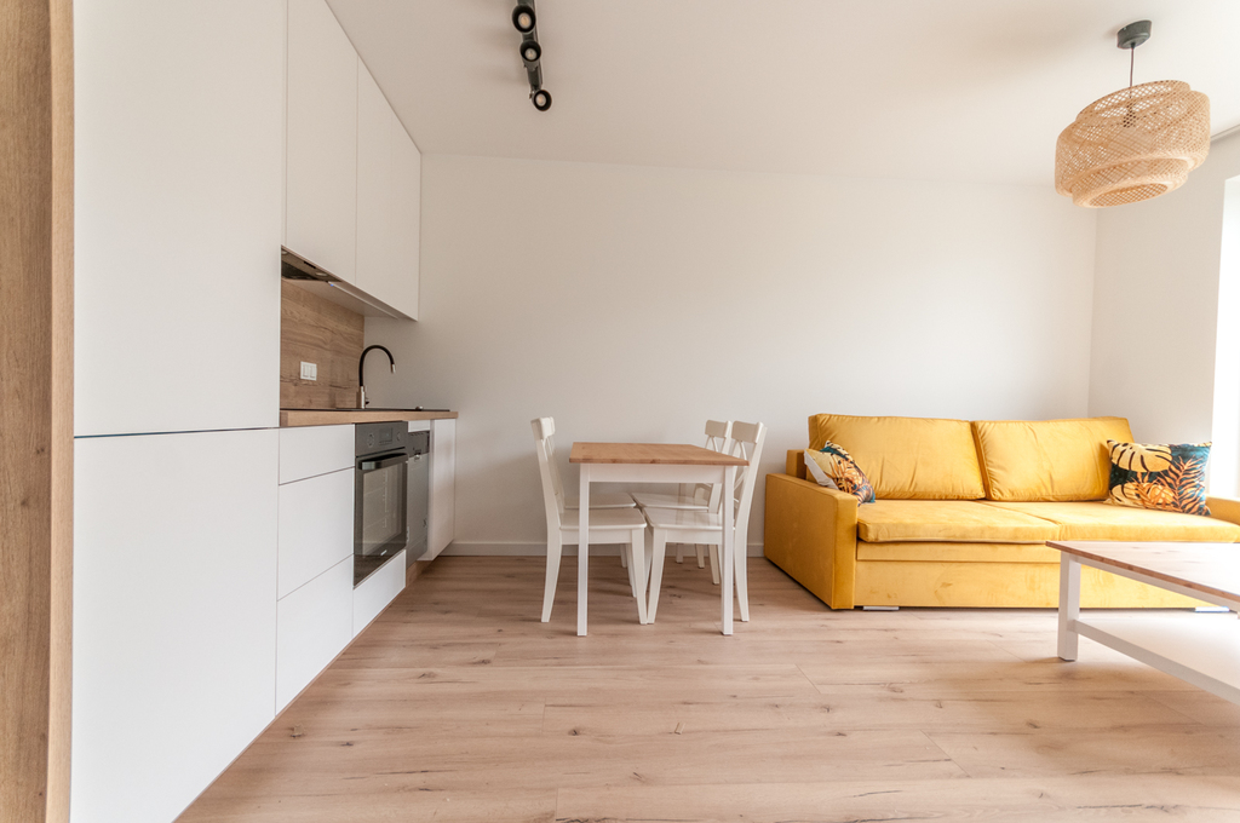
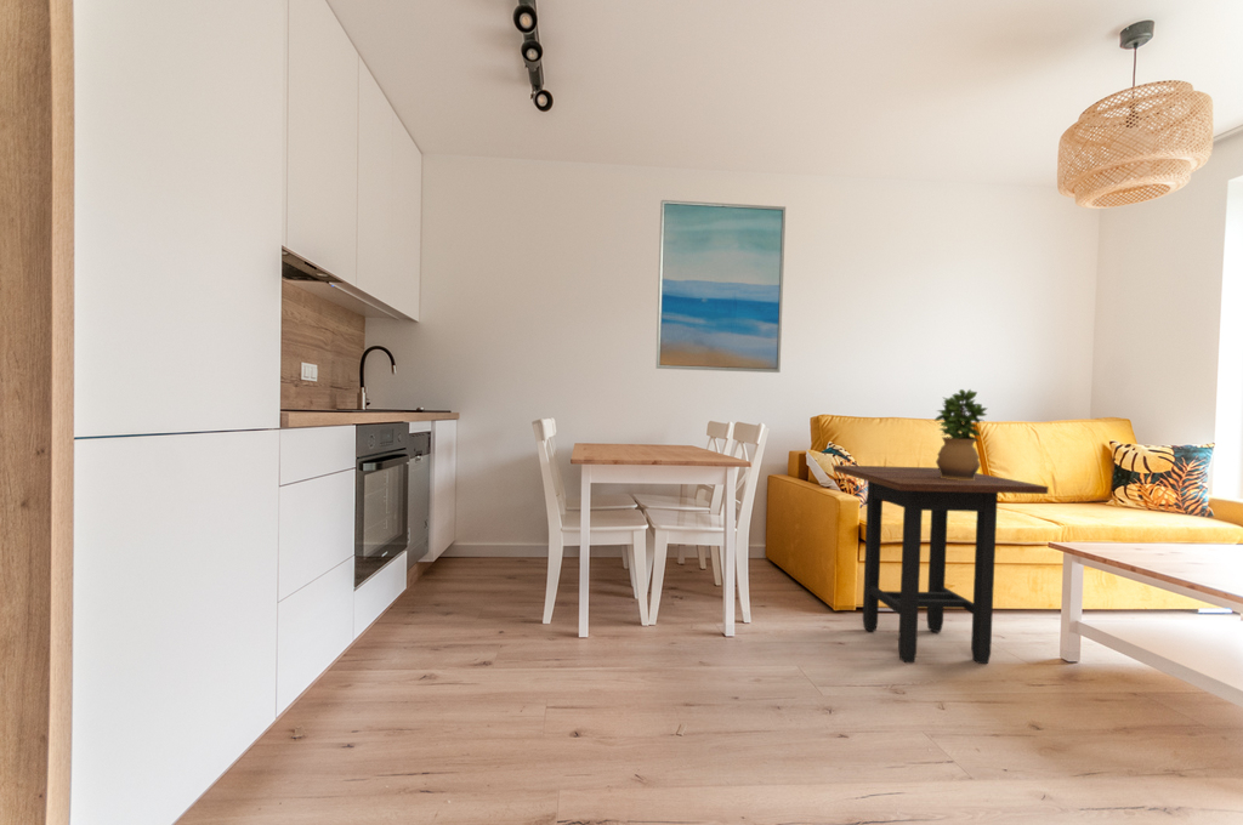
+ side table [833,463,1049,665]
+ potted plant [933,388,988,480]
+ wall art [654,199,787,374]
